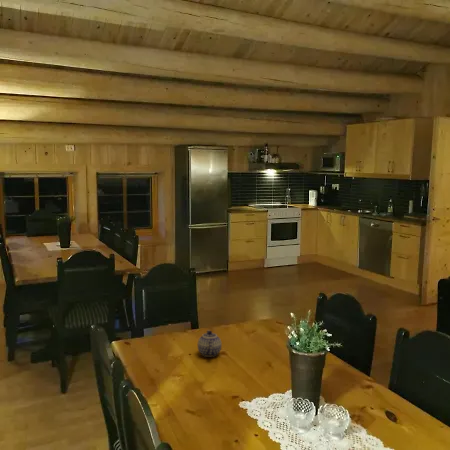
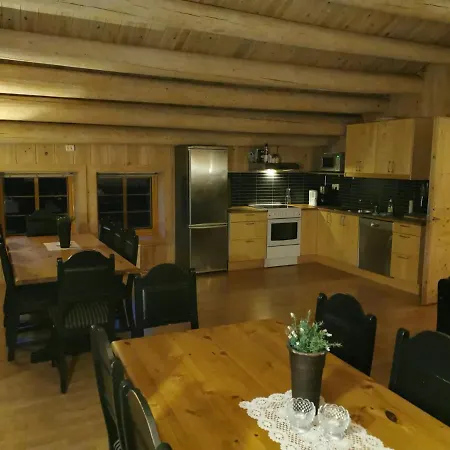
- teapot [197,329,223,358]
